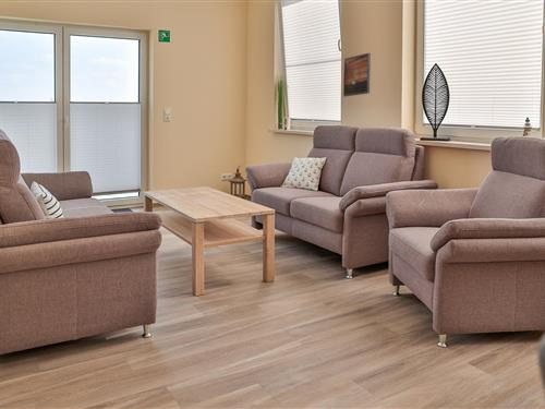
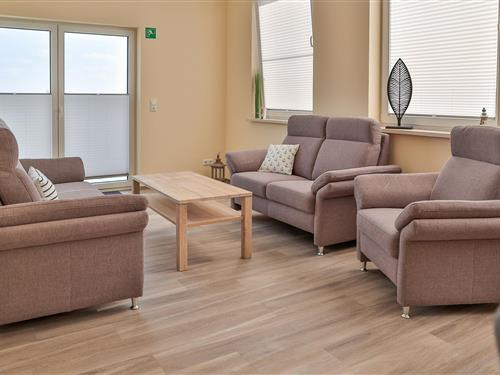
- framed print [342,52,372,98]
